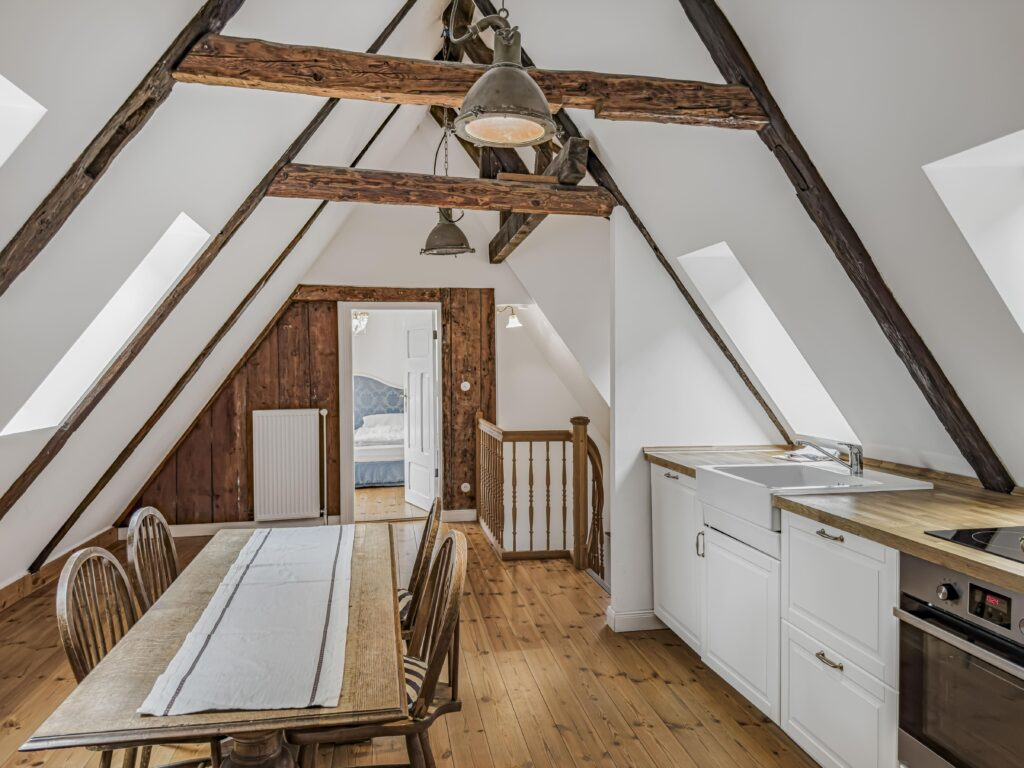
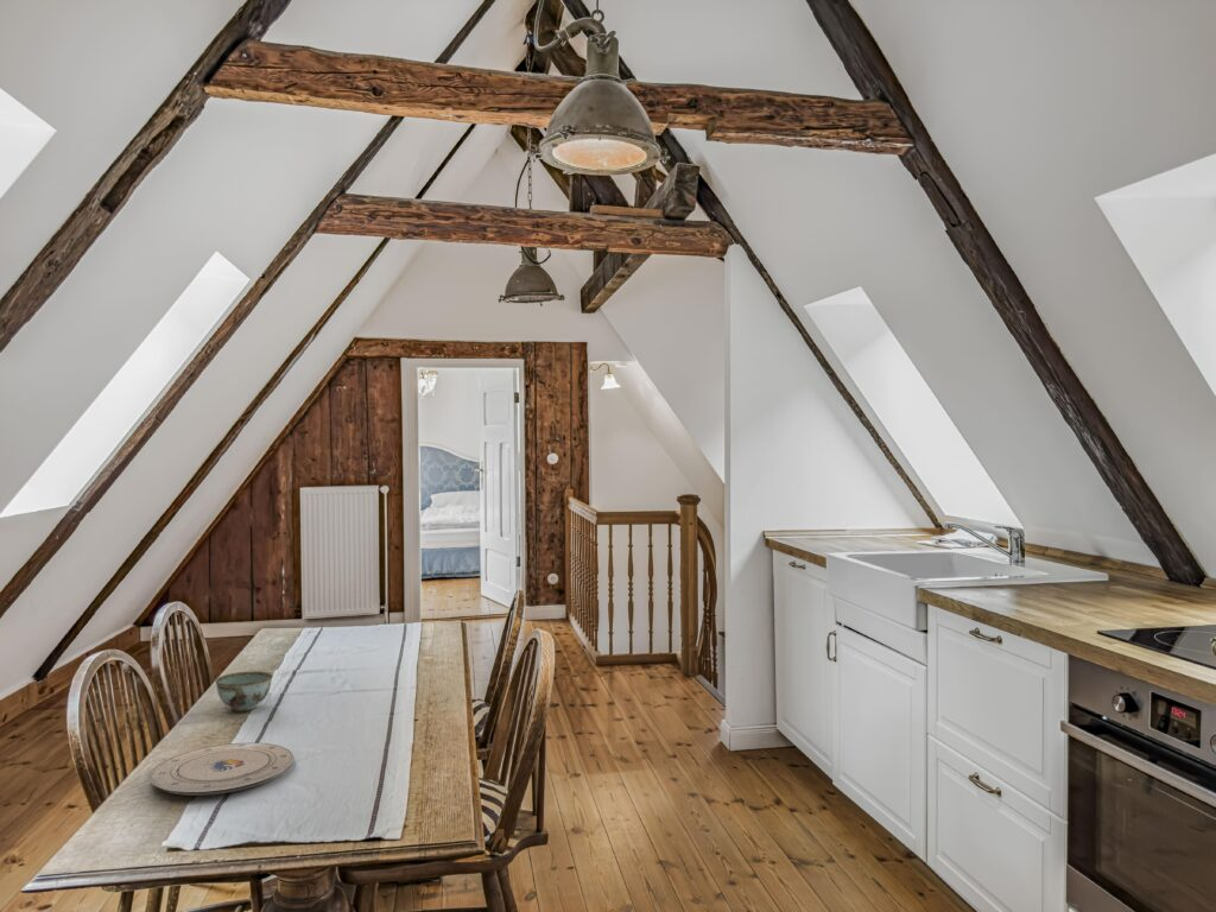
+ bowl [214,670,274,712]
+ plate [148,742,294,797]
